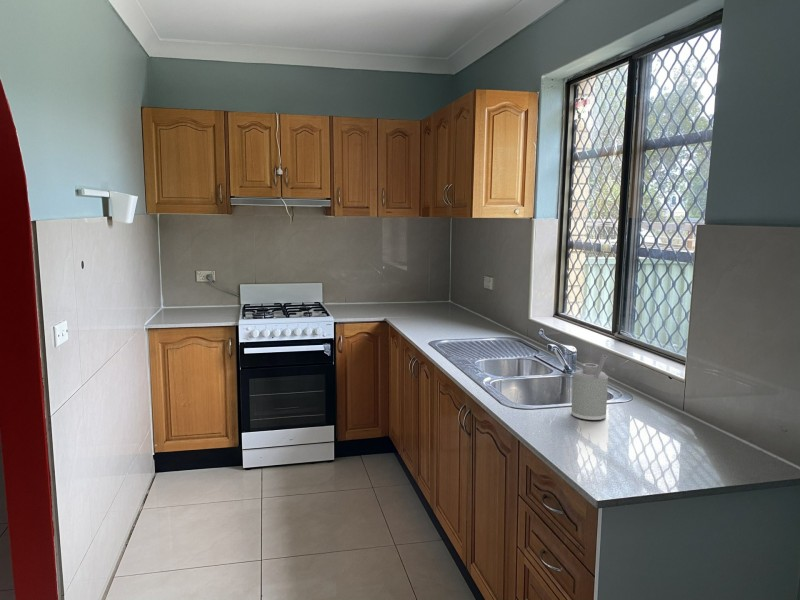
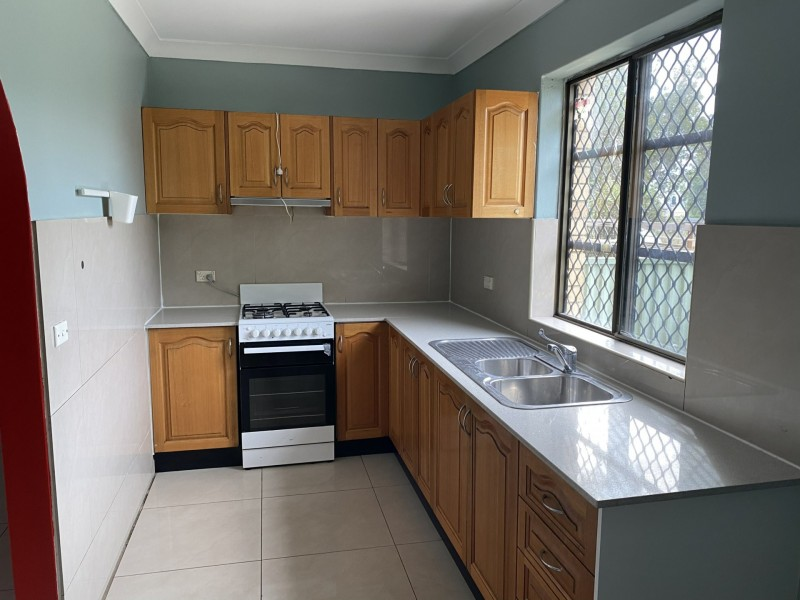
- soap dispenser [571,354,609,421]
